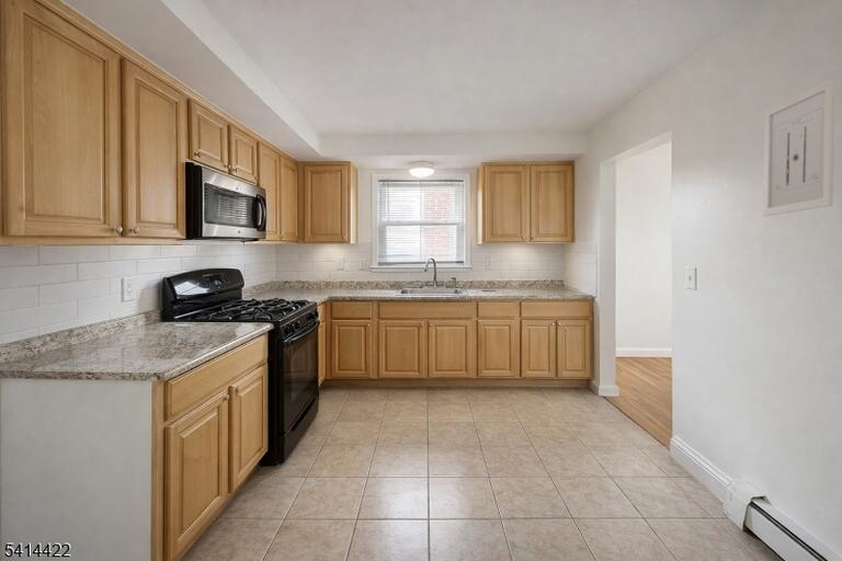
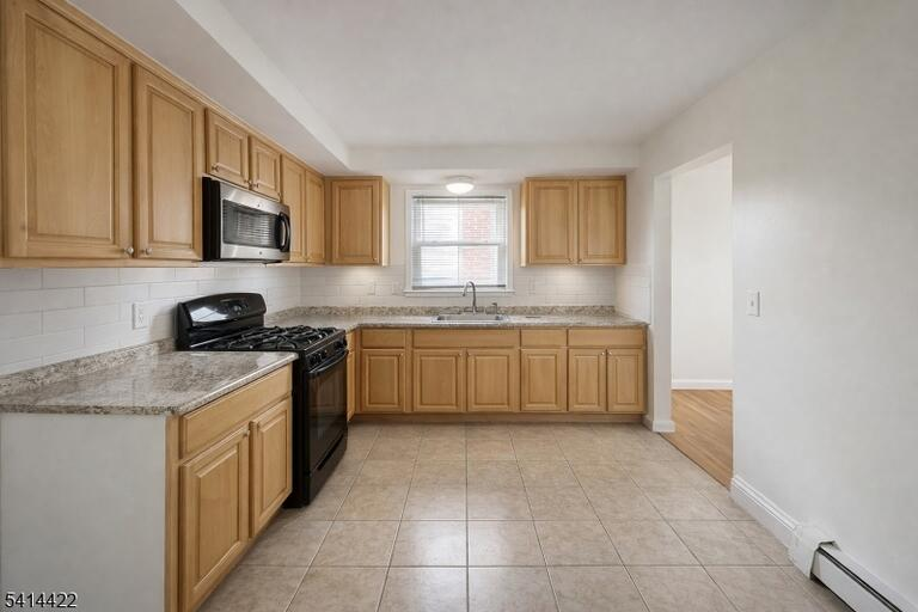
- wall art [762,77,837,217]
